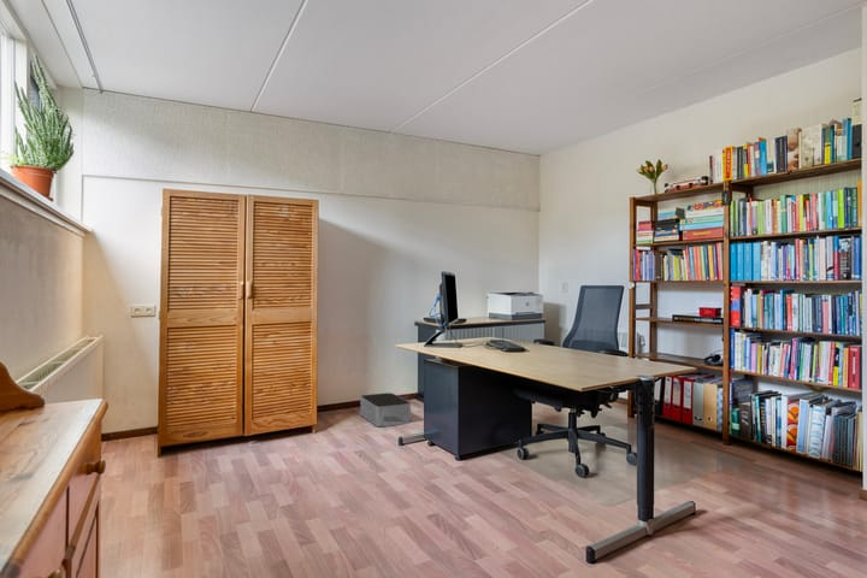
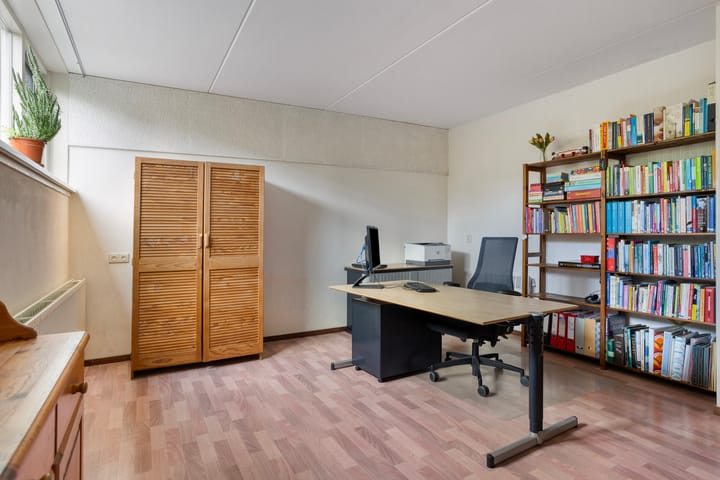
- storage bin [359,391,412,427]
